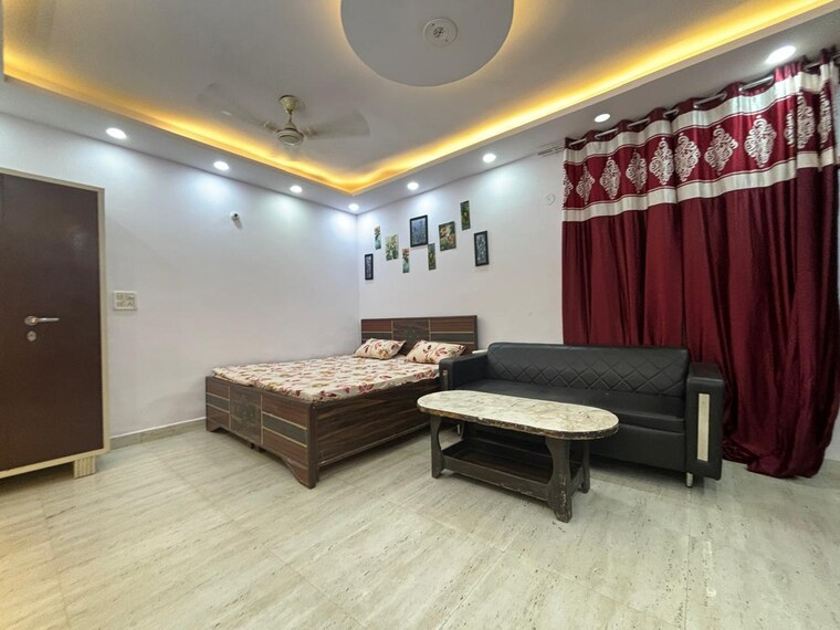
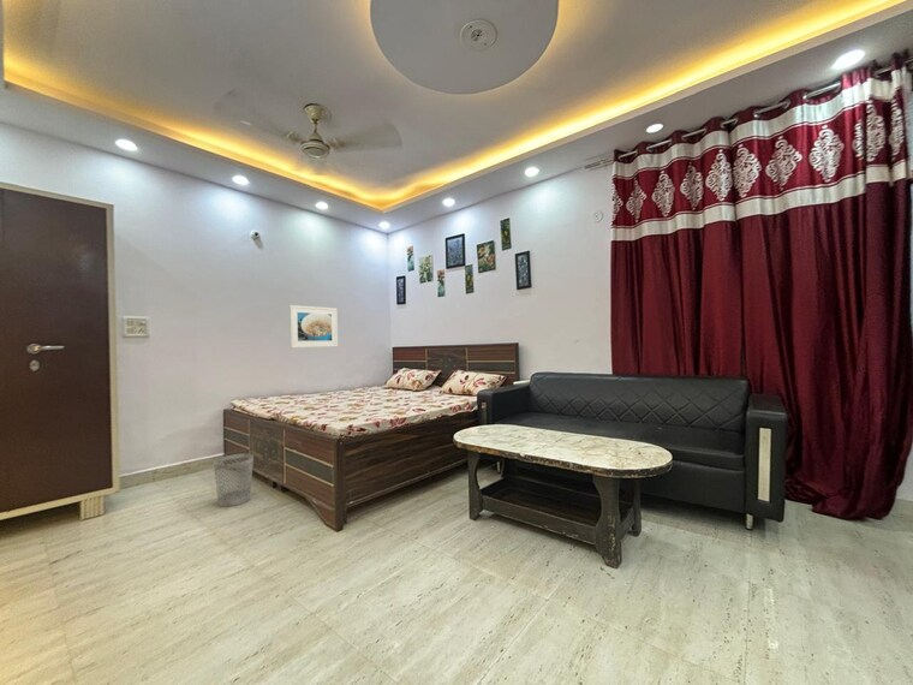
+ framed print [288,304,339,349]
+ wastebasket [213,453,255,508]
